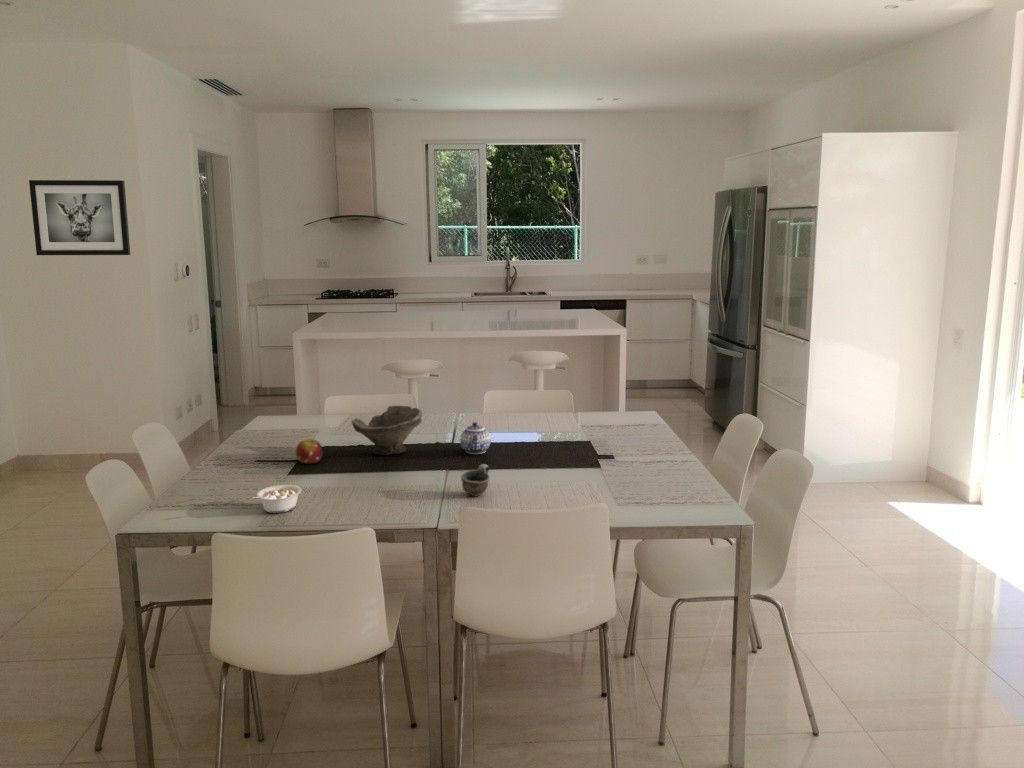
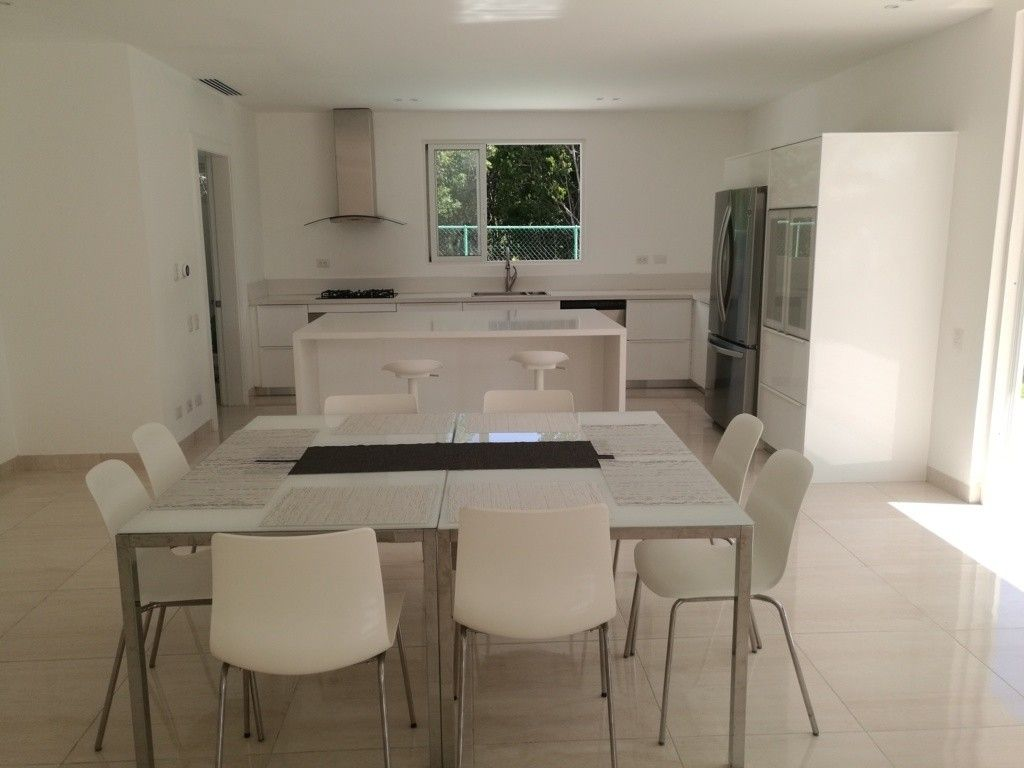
- fruit [295,438,323,464]
- teapot [459,421,492,455]
- bowl [351,405,423,456]
- wall art [28,179,131,256]
- legume [250,484,302,514]
- cup [460,463,491,497]
